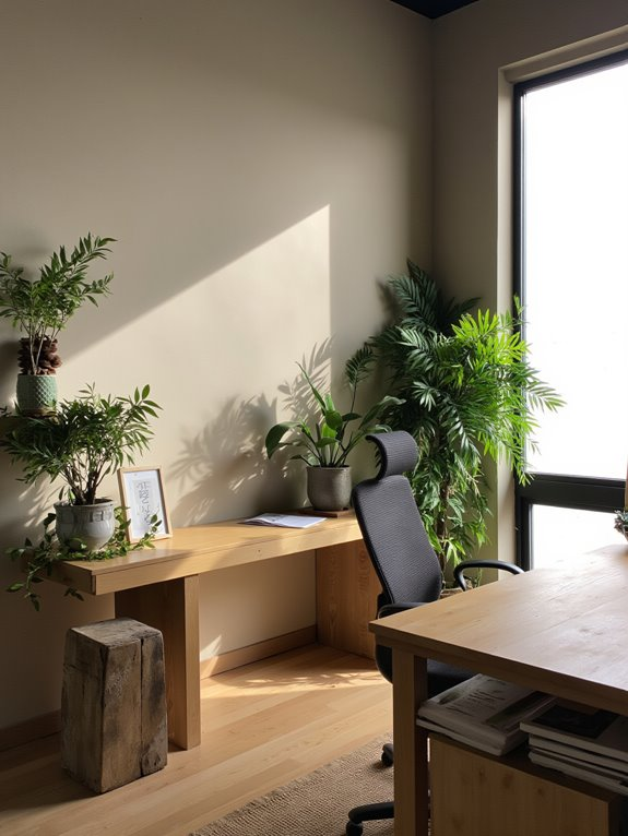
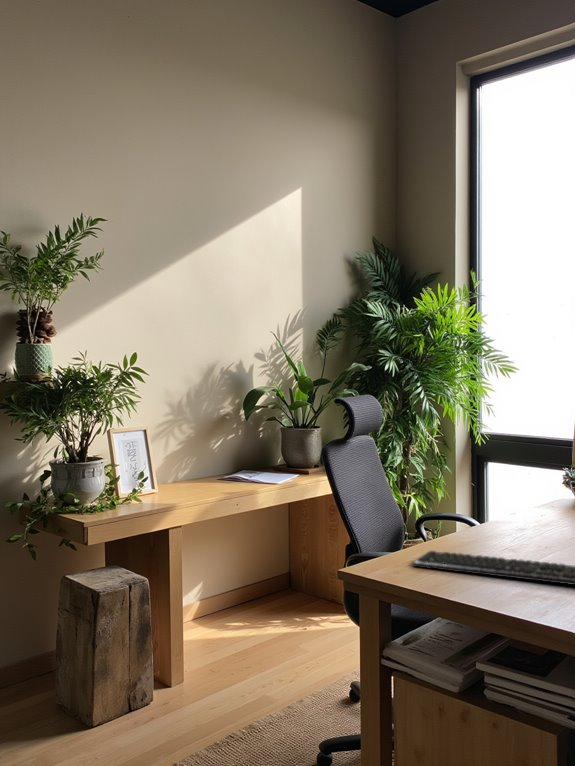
+ keyboard [412,550,575,586]
